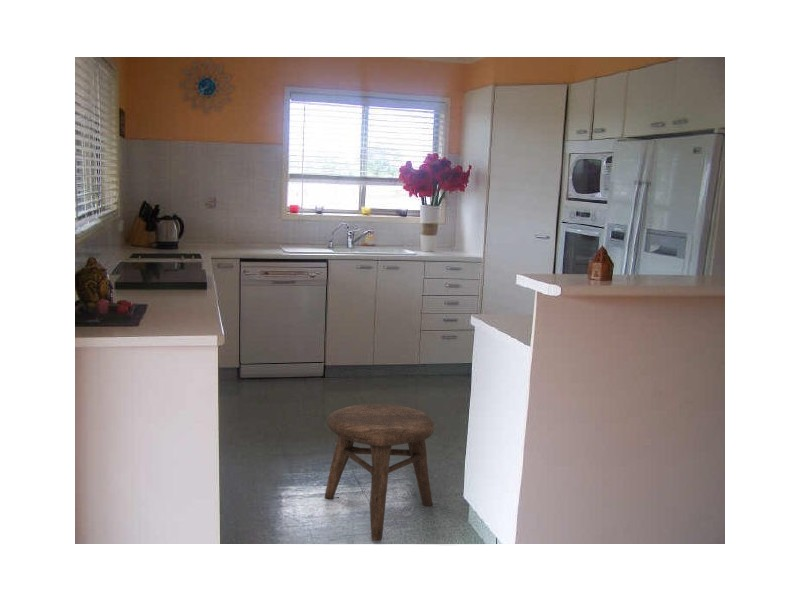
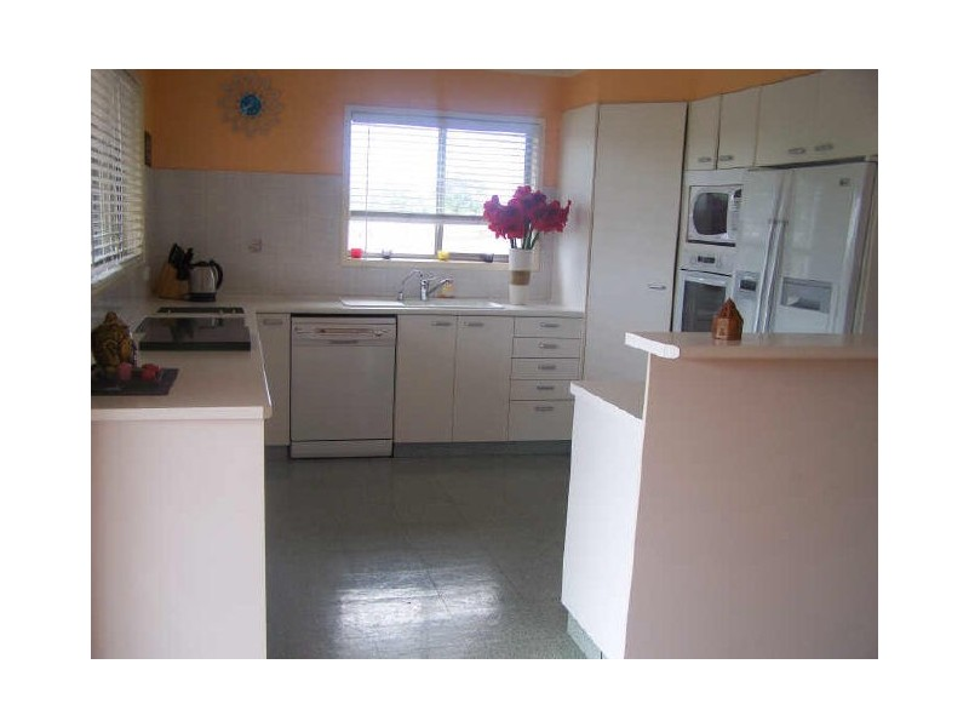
- stool [324,403,435,542]
